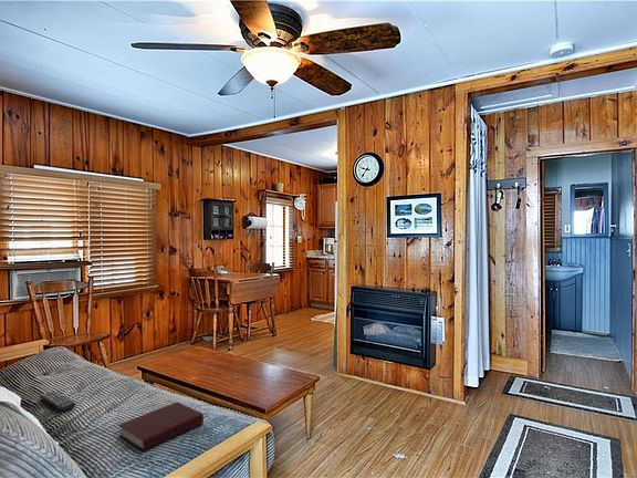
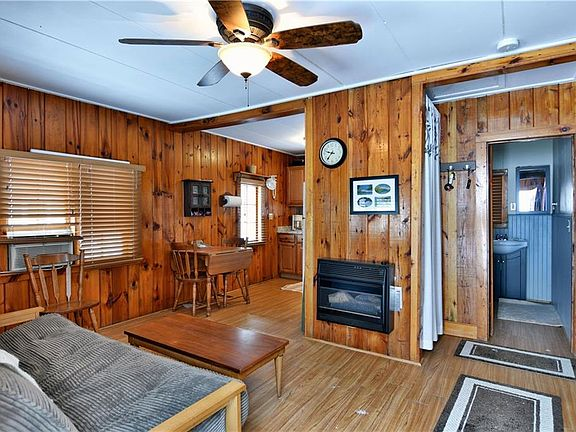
- remote control [39,391,76,413]
- book [118,402,205,453]
